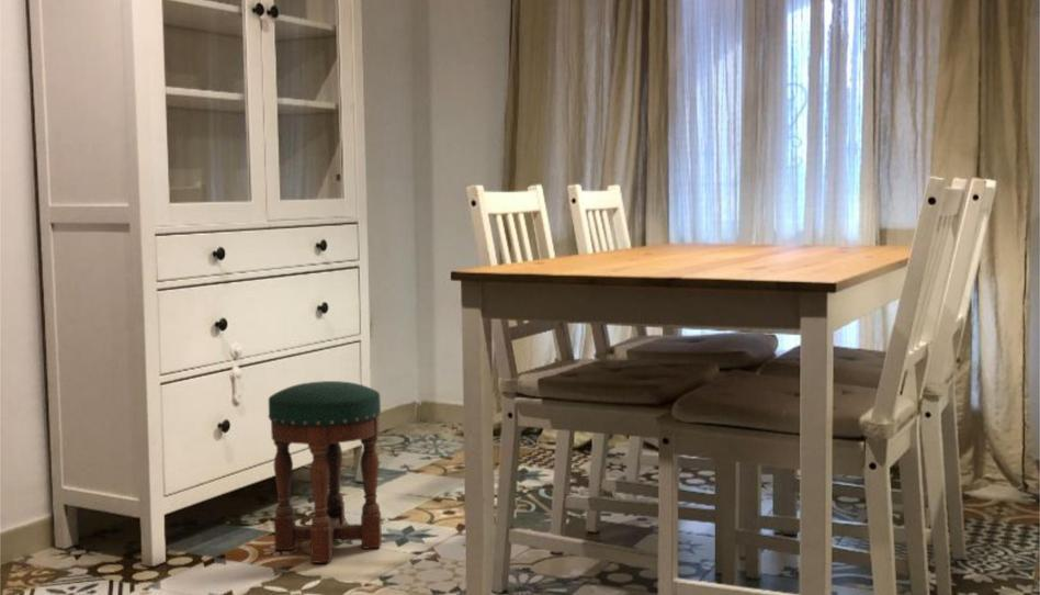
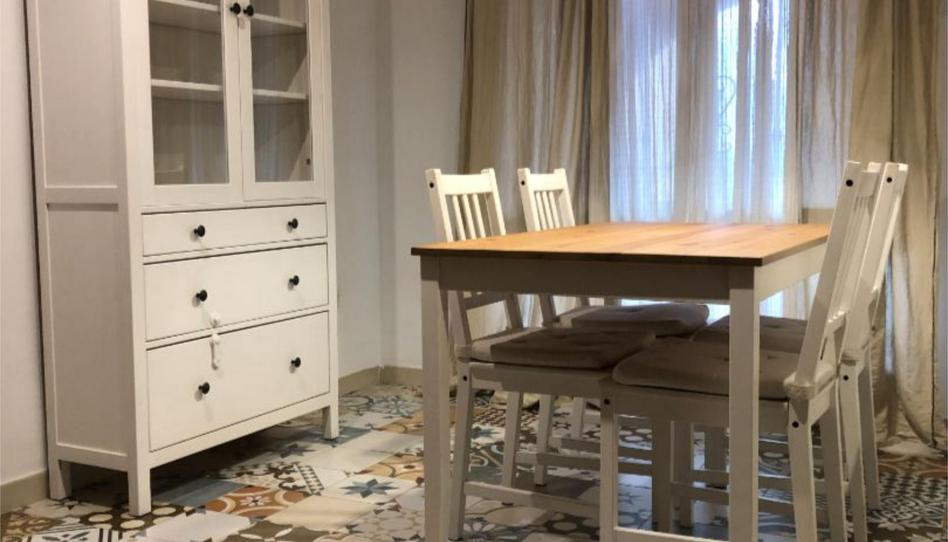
- stool [268,380,383,564]
